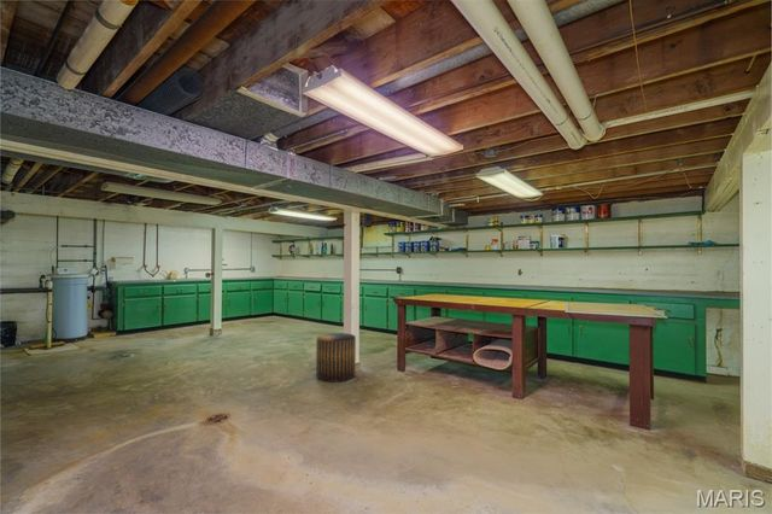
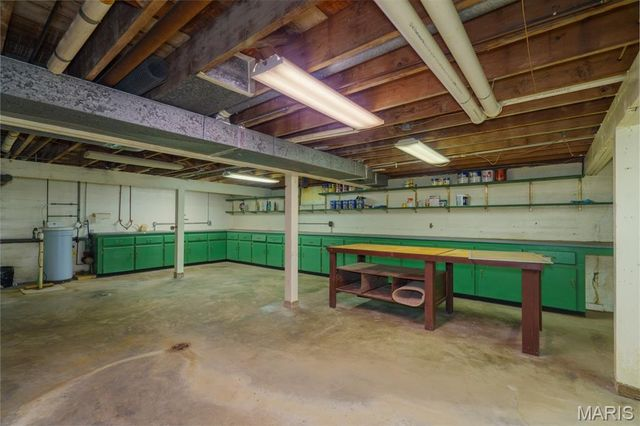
- stool [315,332,357,384]
